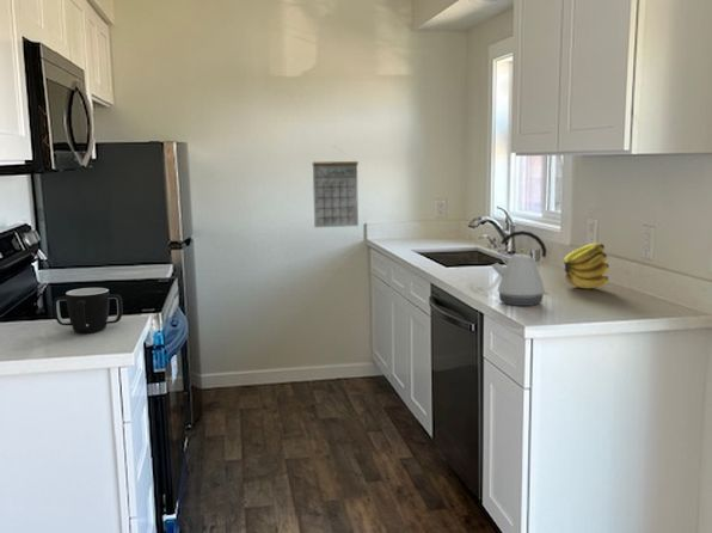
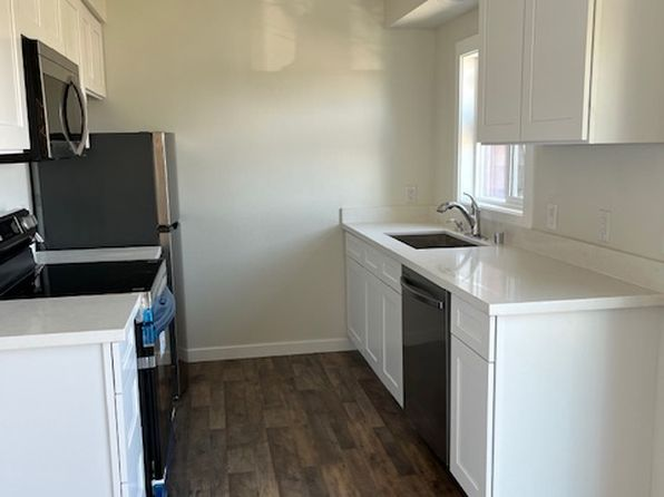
- calendar [312,146,360,228]
- banana [563,243,610,289]
- kettle [490,229,550,307]
- mug [53,287,124,333]
